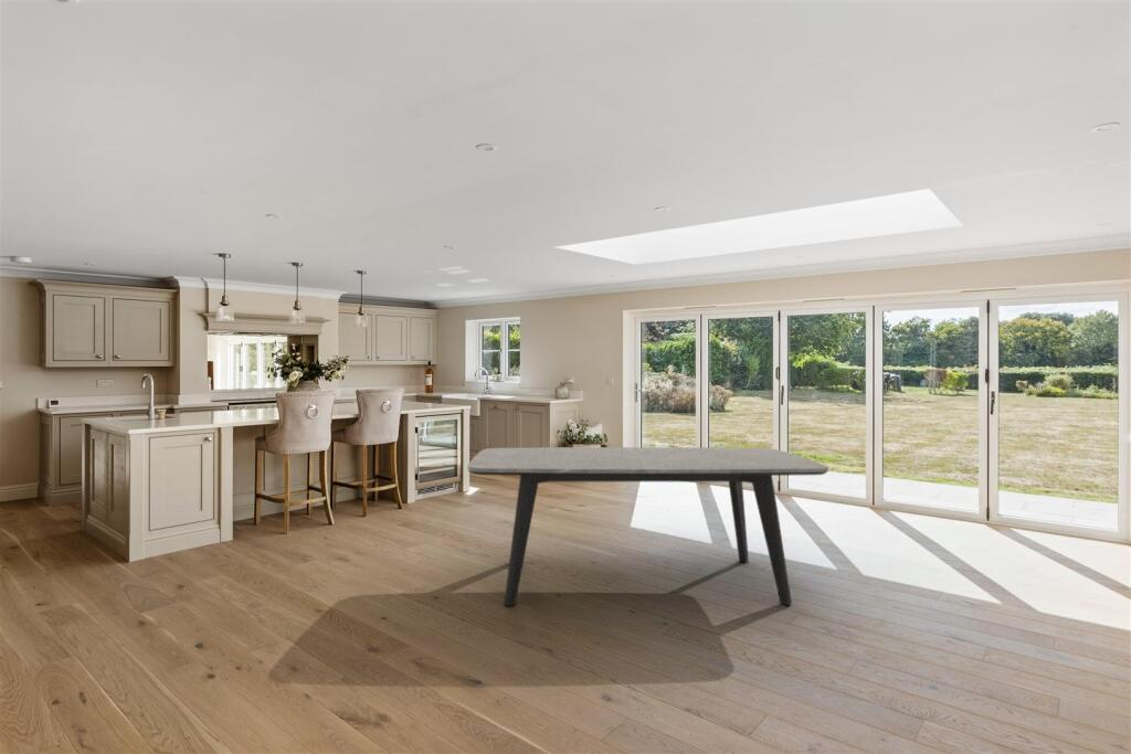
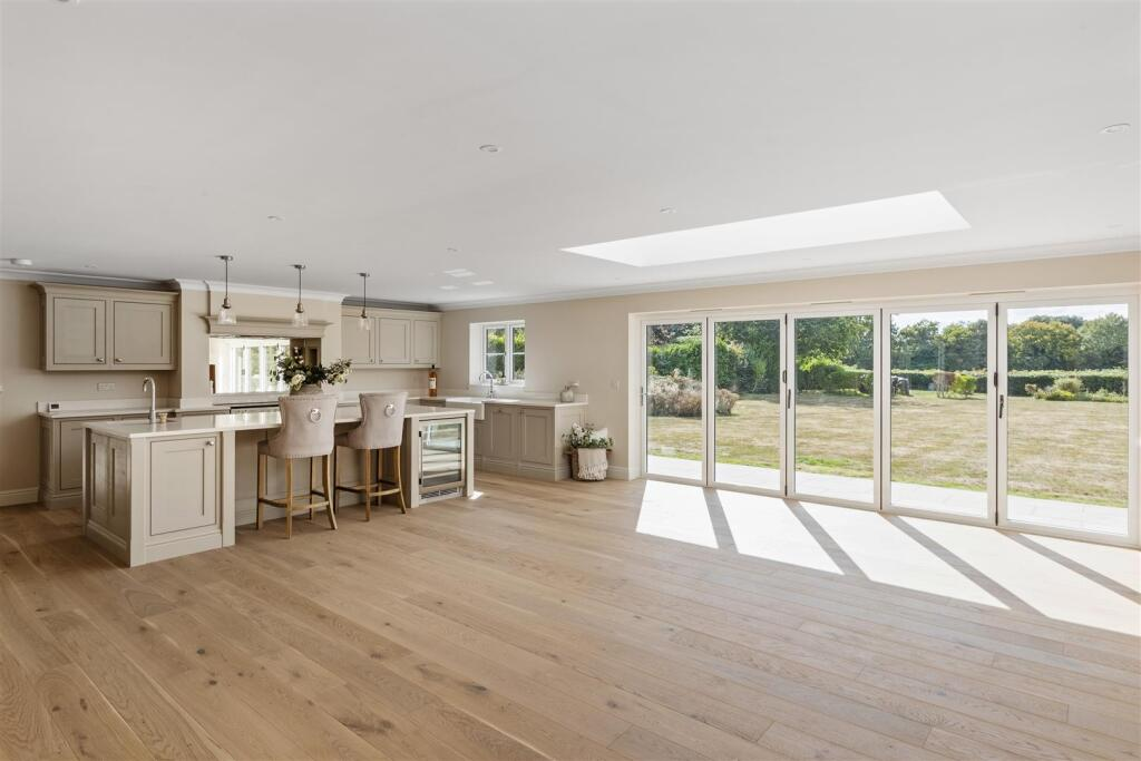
- dining table [467,446,829,607]
